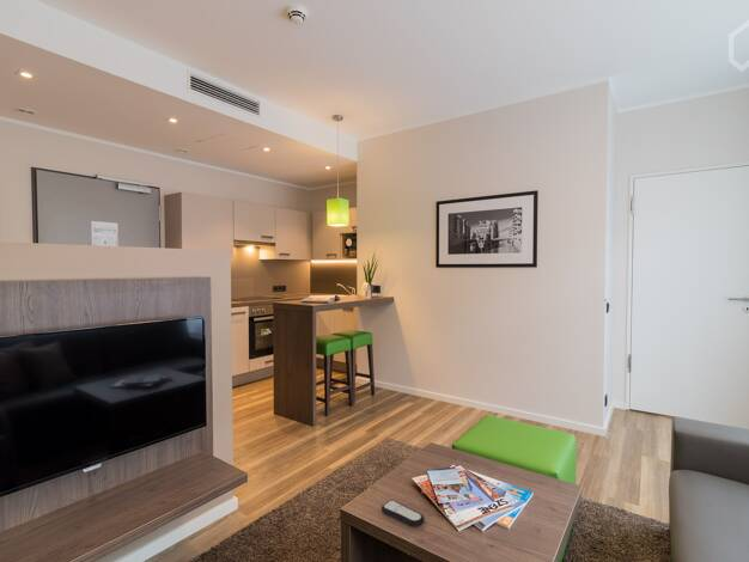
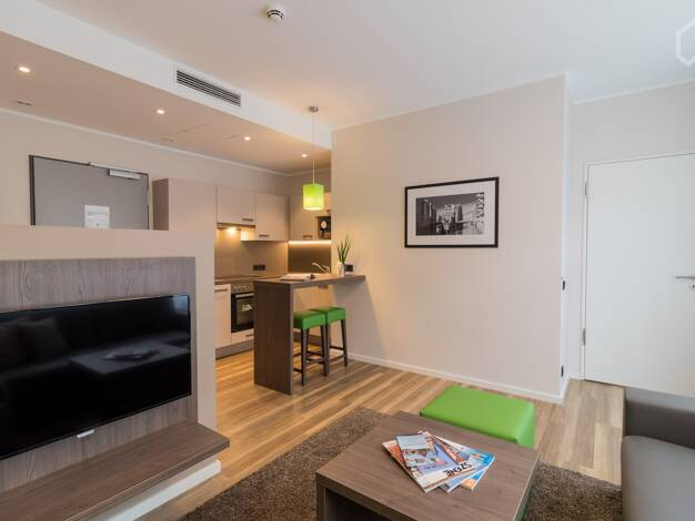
- remote control [380,499,425,527]
